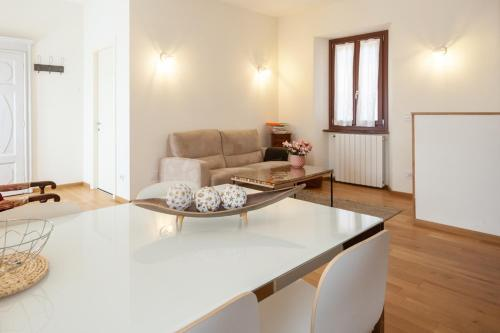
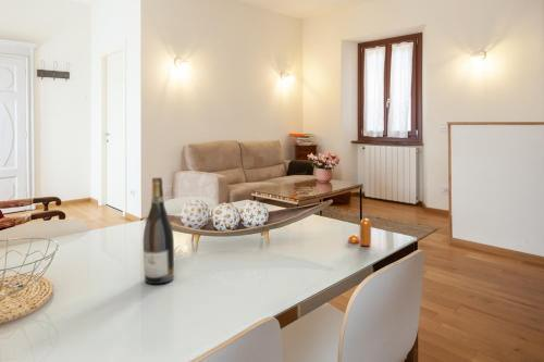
+ wine bottle [143,176,175,285]
+ pepper shaker [347,217,372,247]
